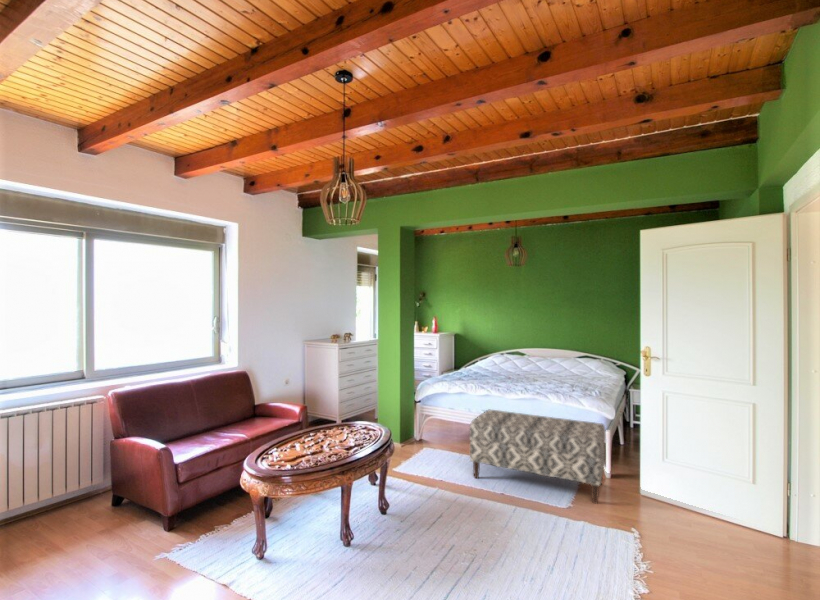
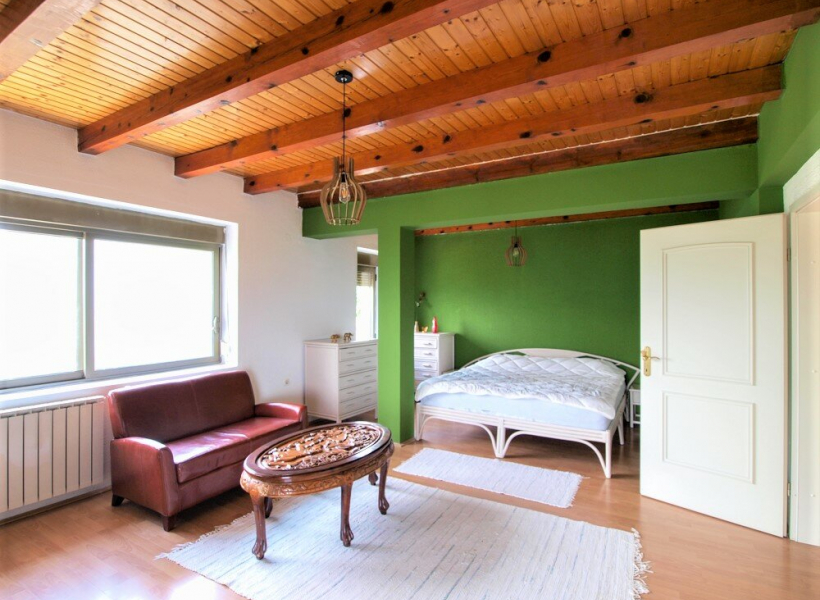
- bench [469,409,607,505]
